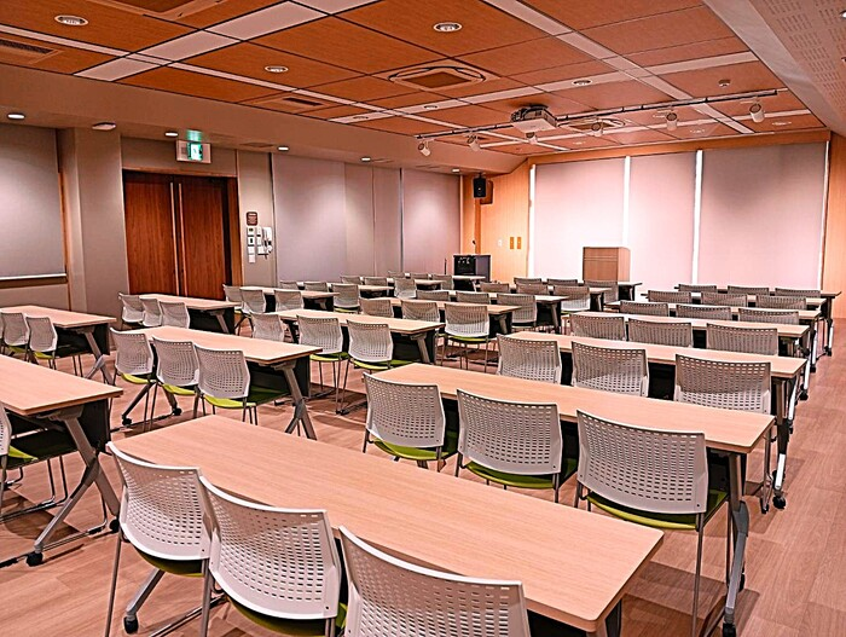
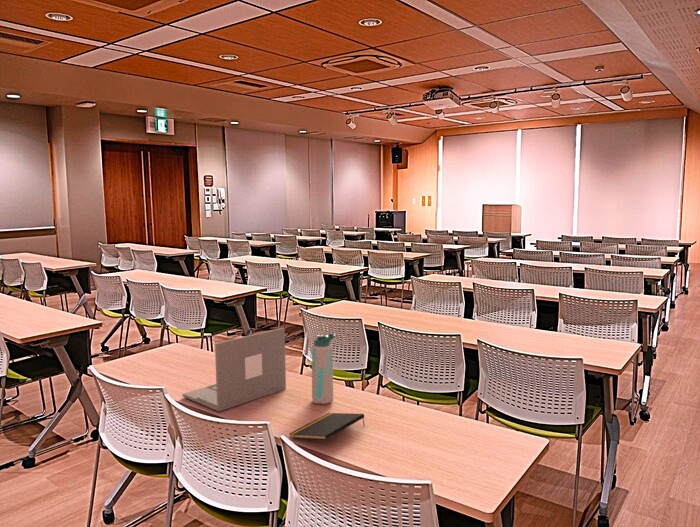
+ water bottle [311,332,337,405]
+ laptop [182,327,287,412]
+ notepad [289,412,366,441]
